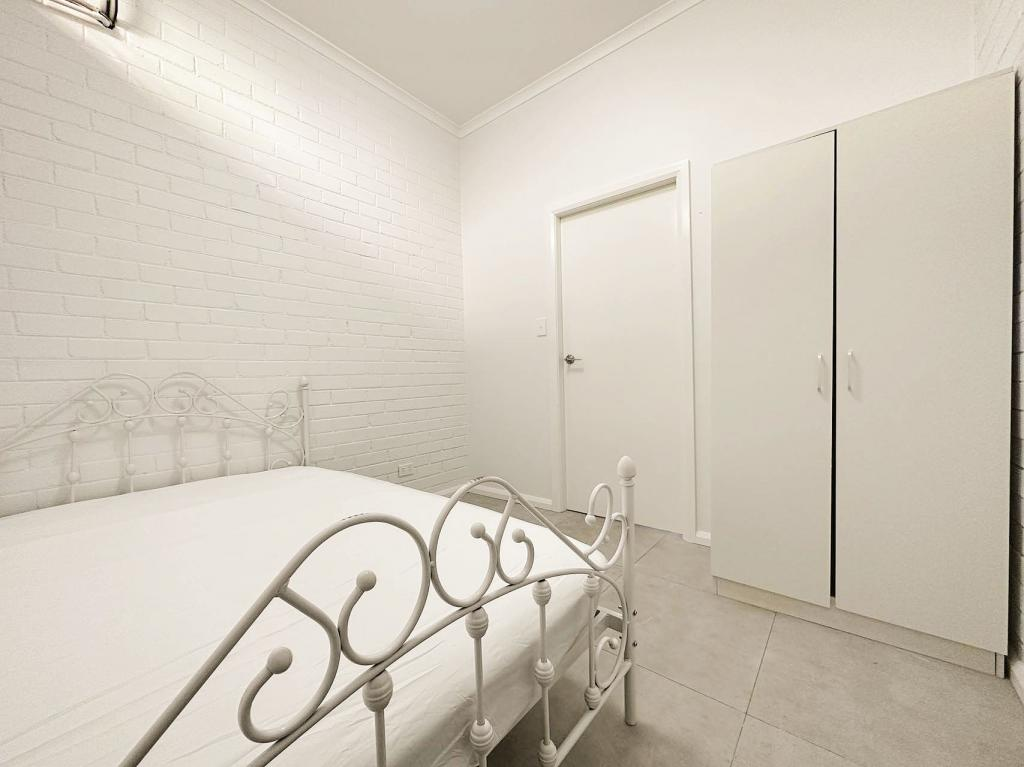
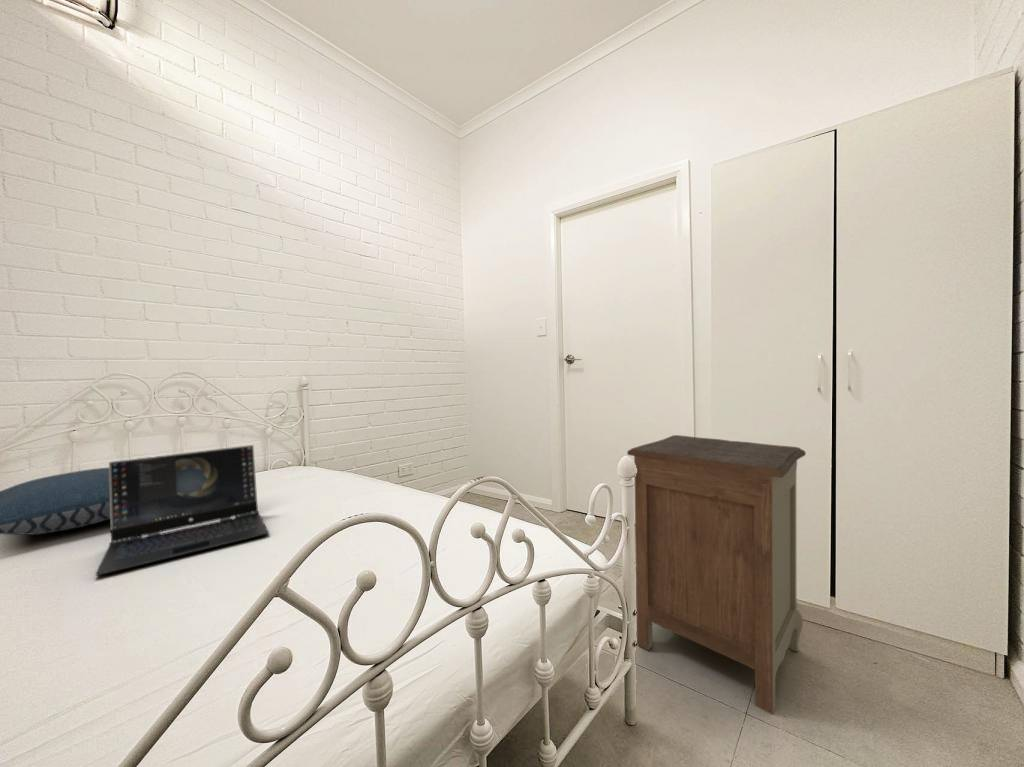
+ nightstand [626,434,807,716]
+ pillow [0,467,110,536]
+ laptop [95,444,270,577]
